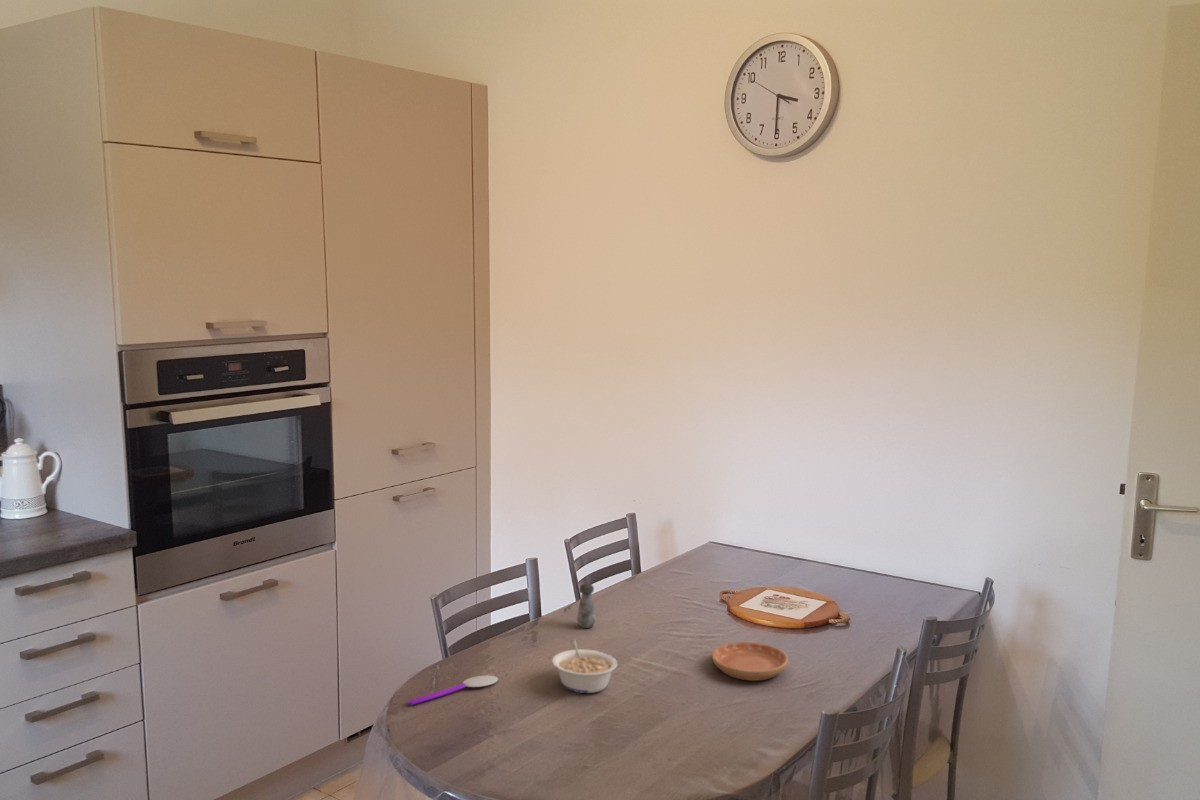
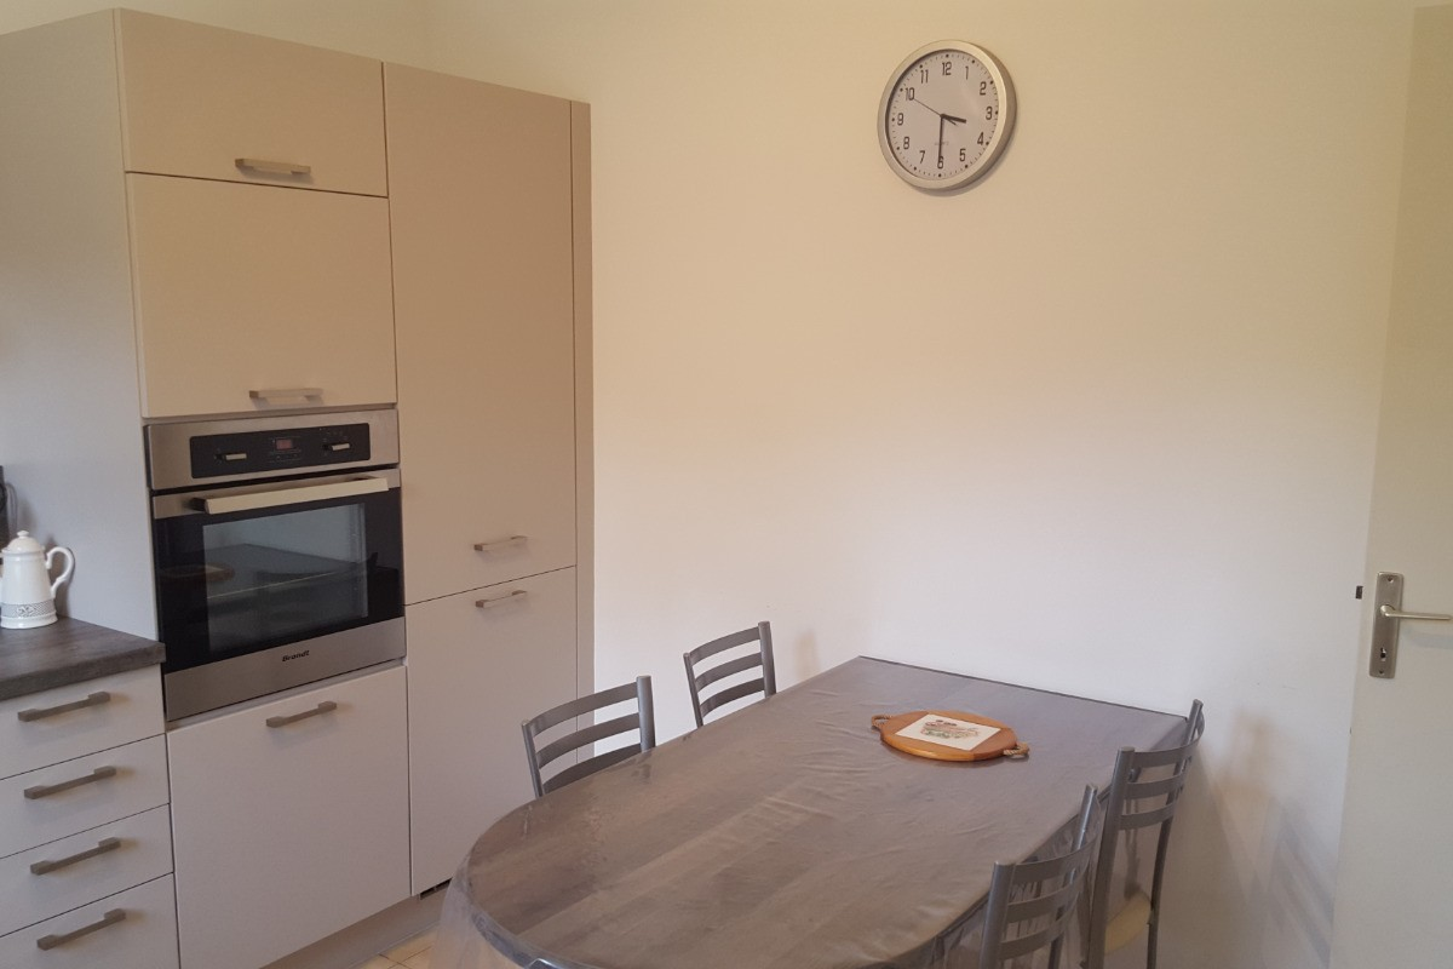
- salt shaker [576,583,597,629]
- legume [551,639,618,694]
- spoon [407,674,499,706]
- saucer [711,641,789,682]
